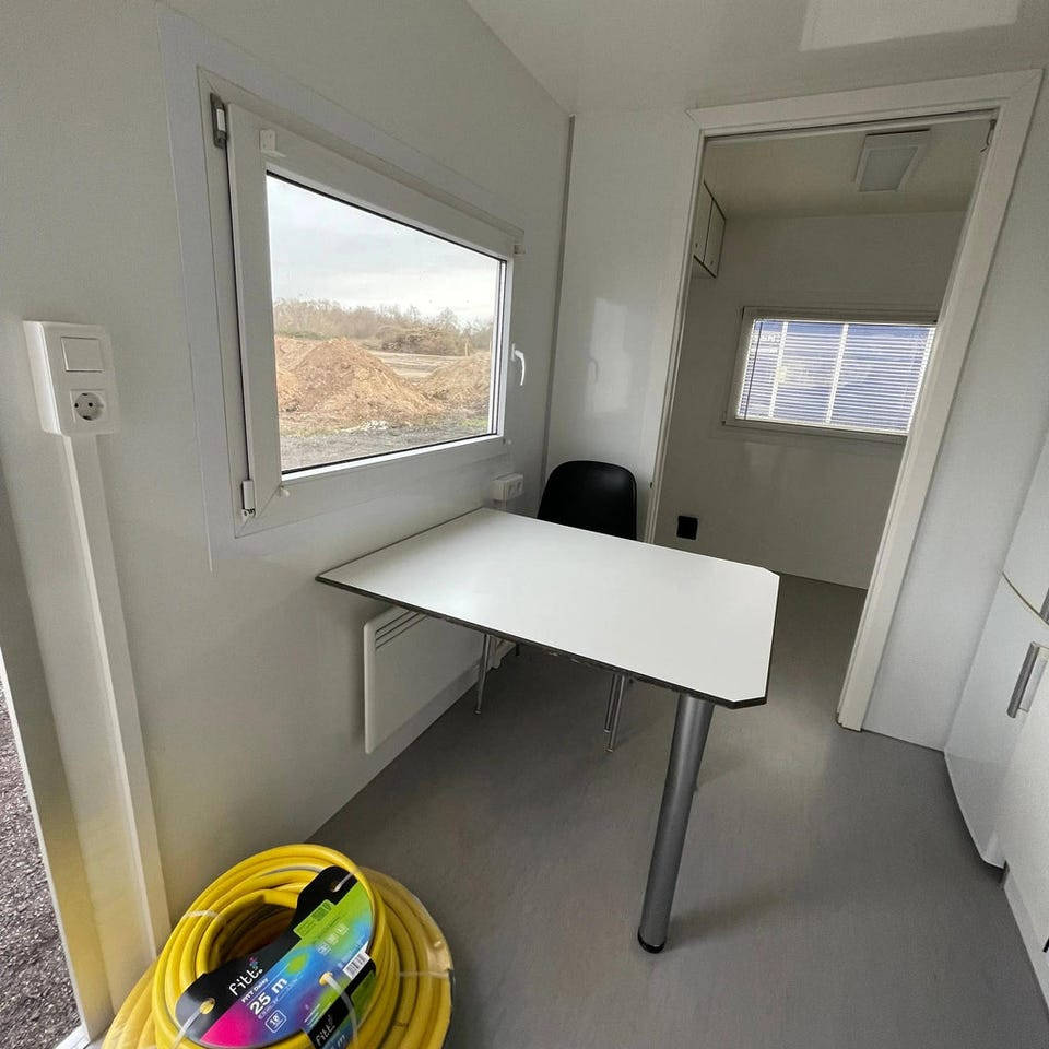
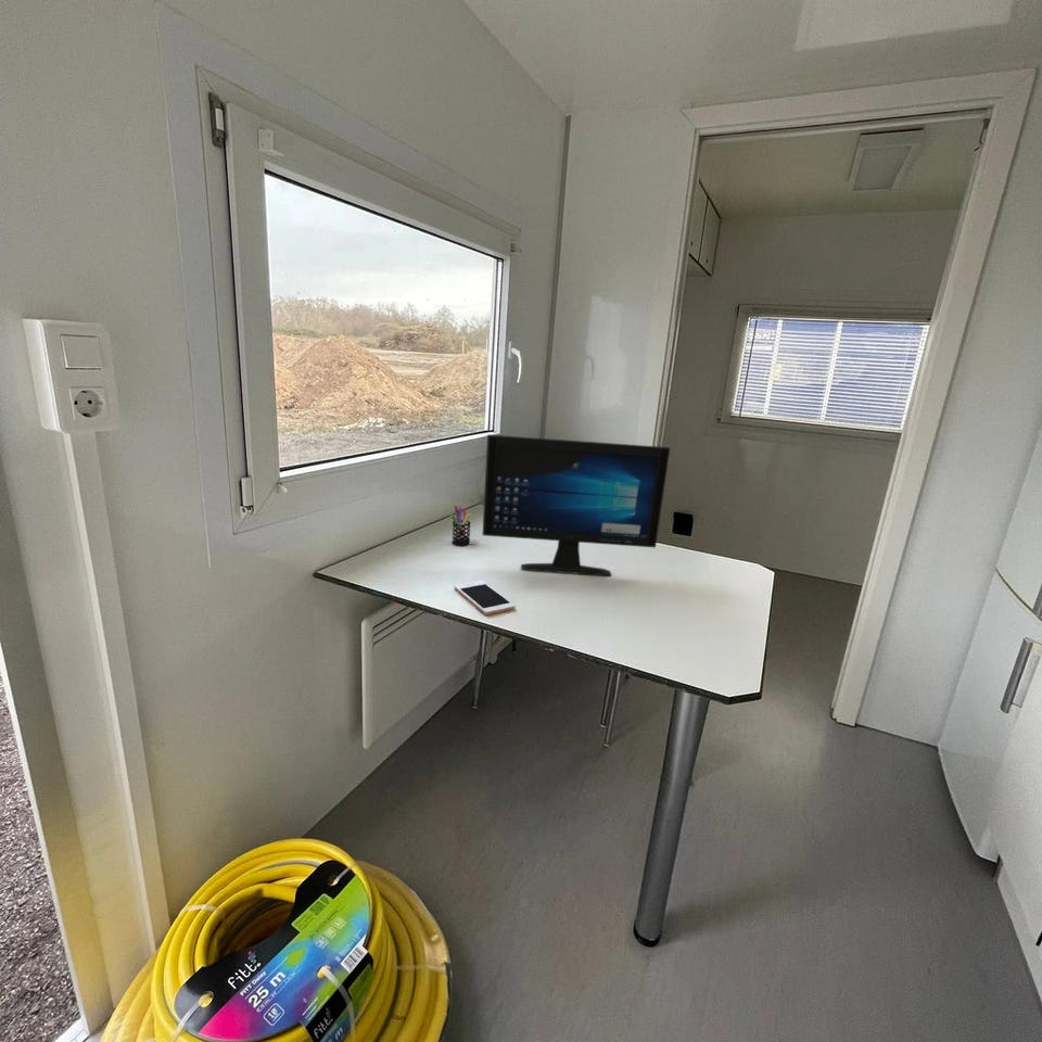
+ cell phone [454,580,516,615]
+ pen holder [449,505,471,547]
+ computer monitor [482,433,671,576]
